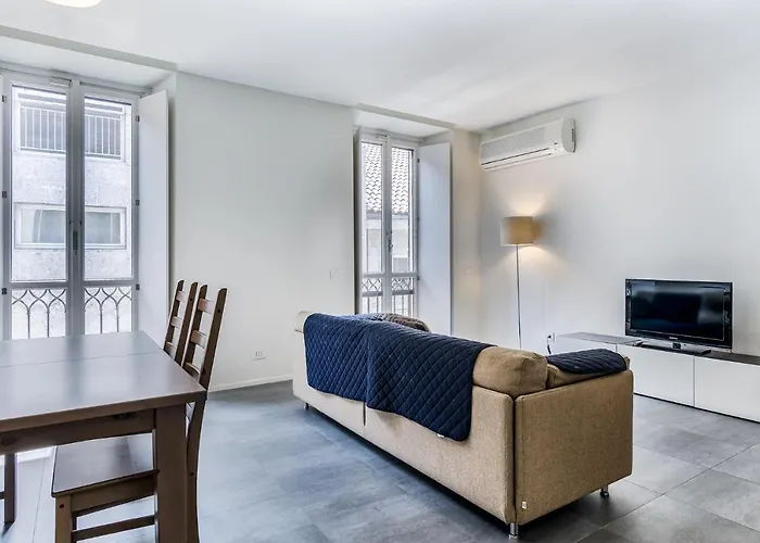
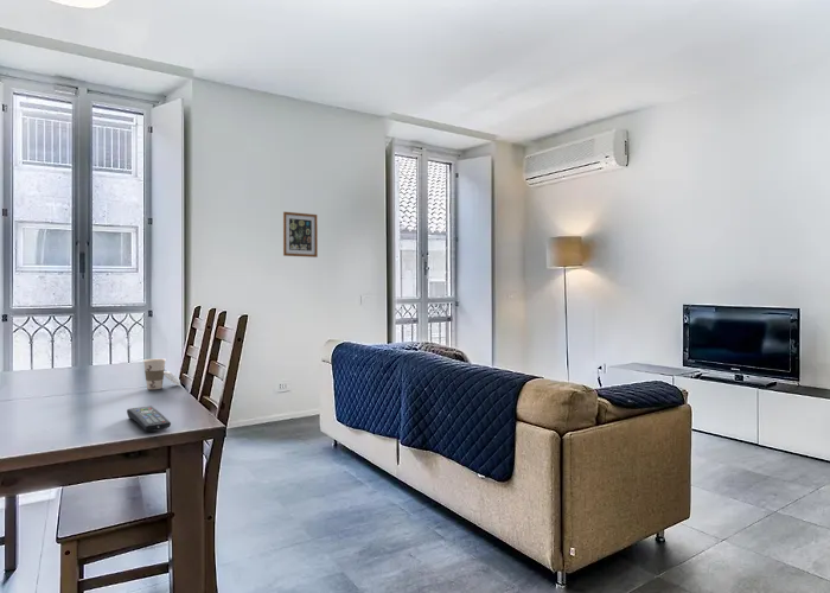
+ wall art [282,211,319,259]
+ cup [142,357,181,390]
+ remote control [126,404,172,433]
